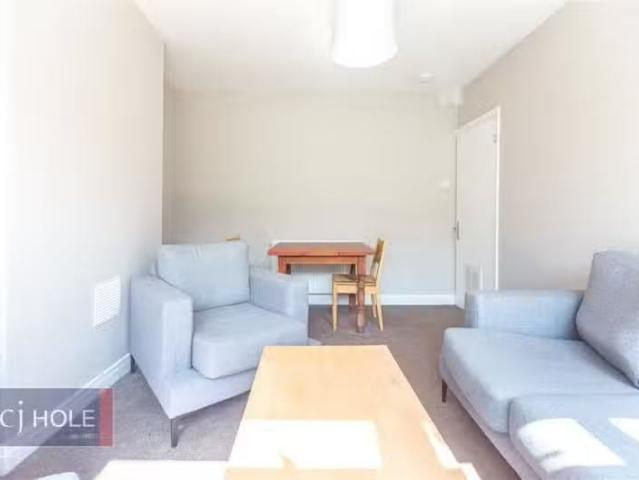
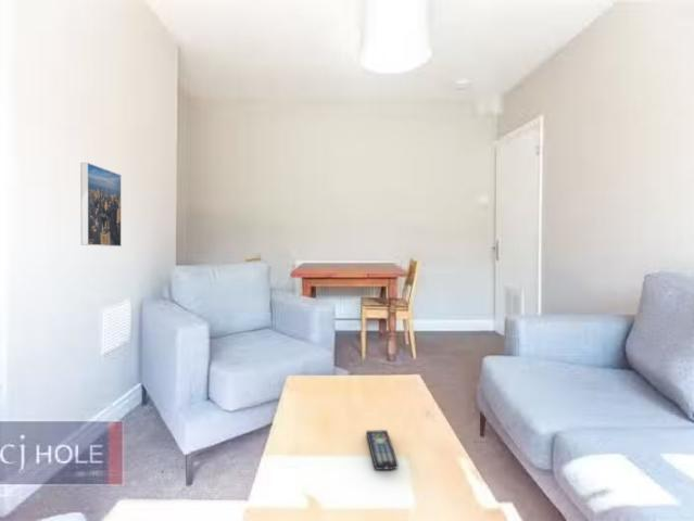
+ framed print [79,162,123,247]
+ remote control [365,429,400,471]
